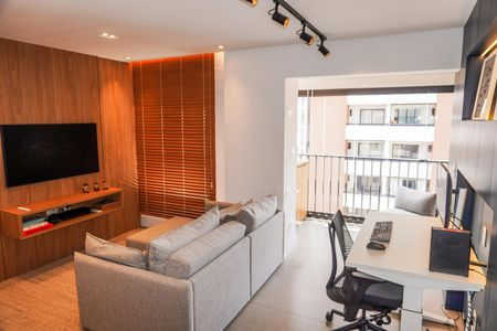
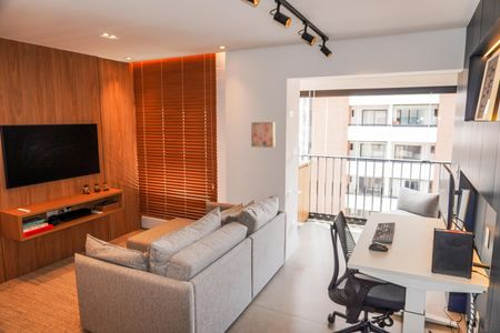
+ wall art [250,121,277,149]
